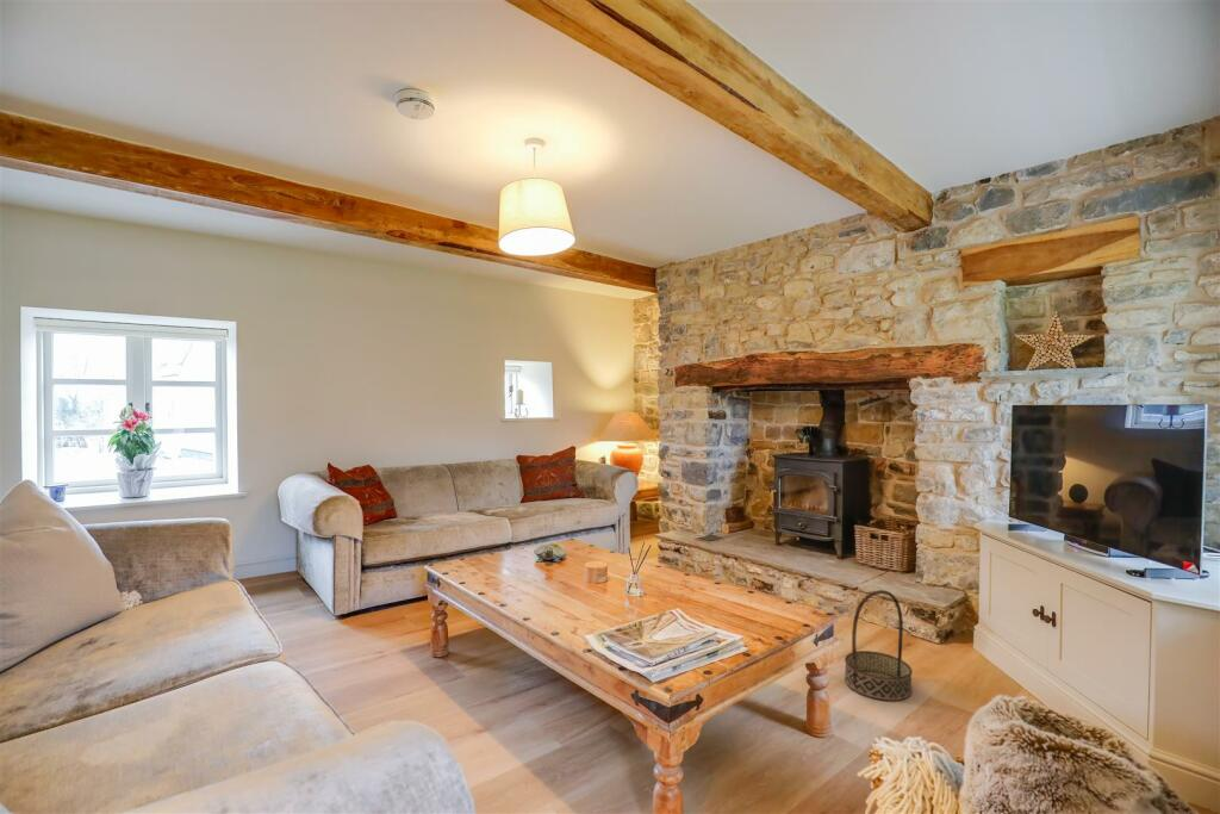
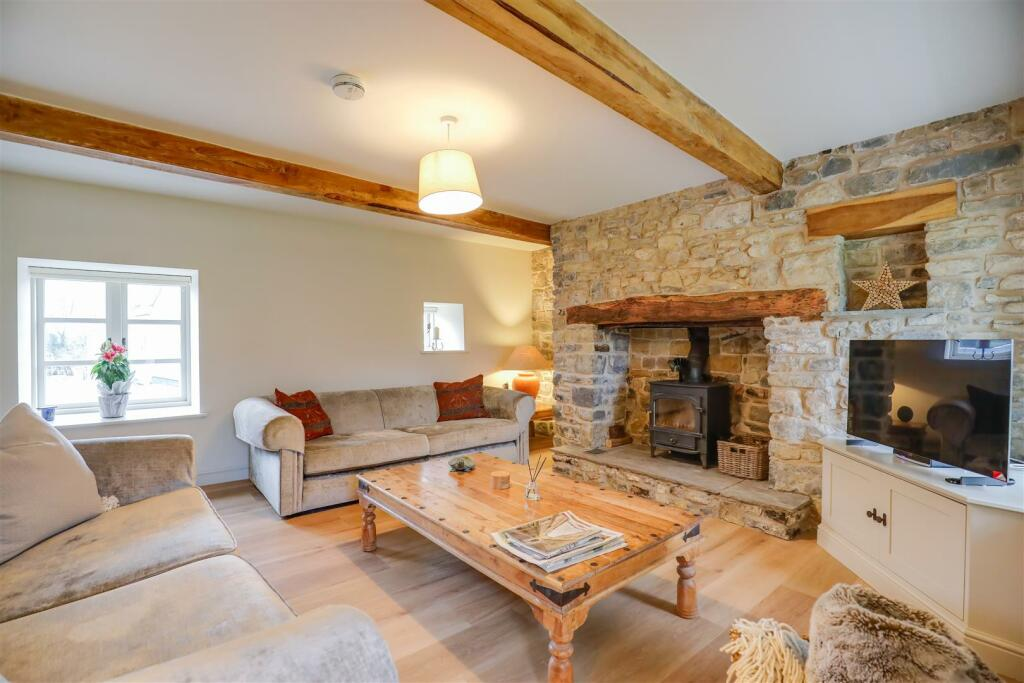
- basket [844,589,914,702]
